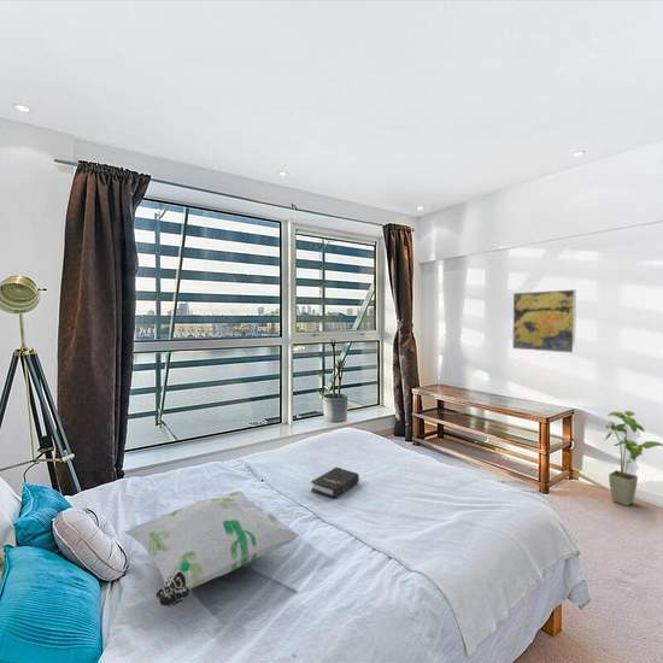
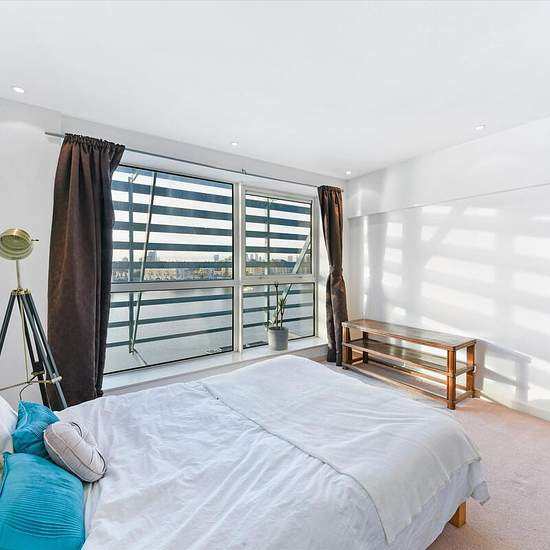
- decorative pillow [123,489,301,609]
- house plant [602,410,663,506]
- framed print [511,288,577,354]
- hardback book [310,467,360,499]
